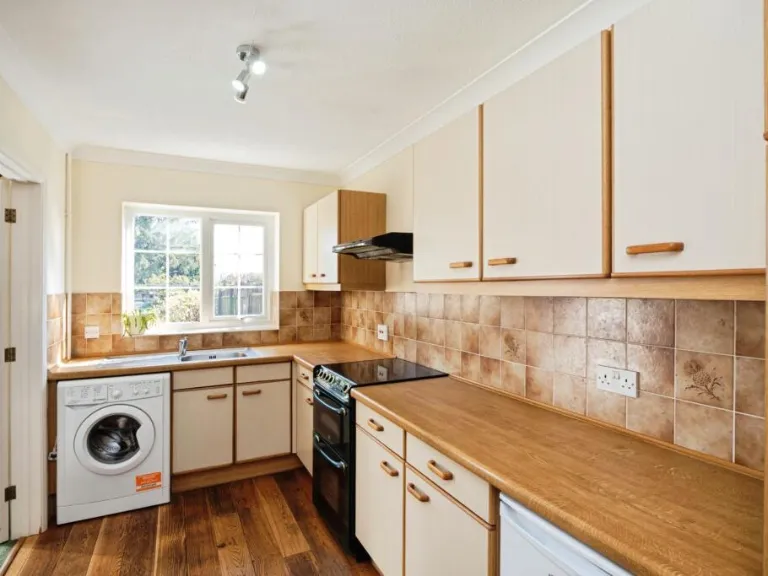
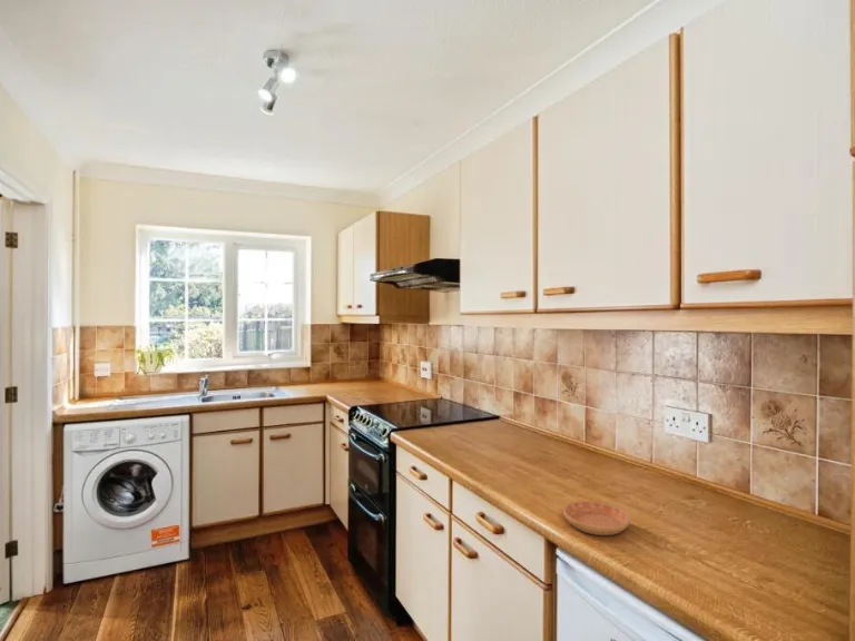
+ saucer [562,500,631,536]
